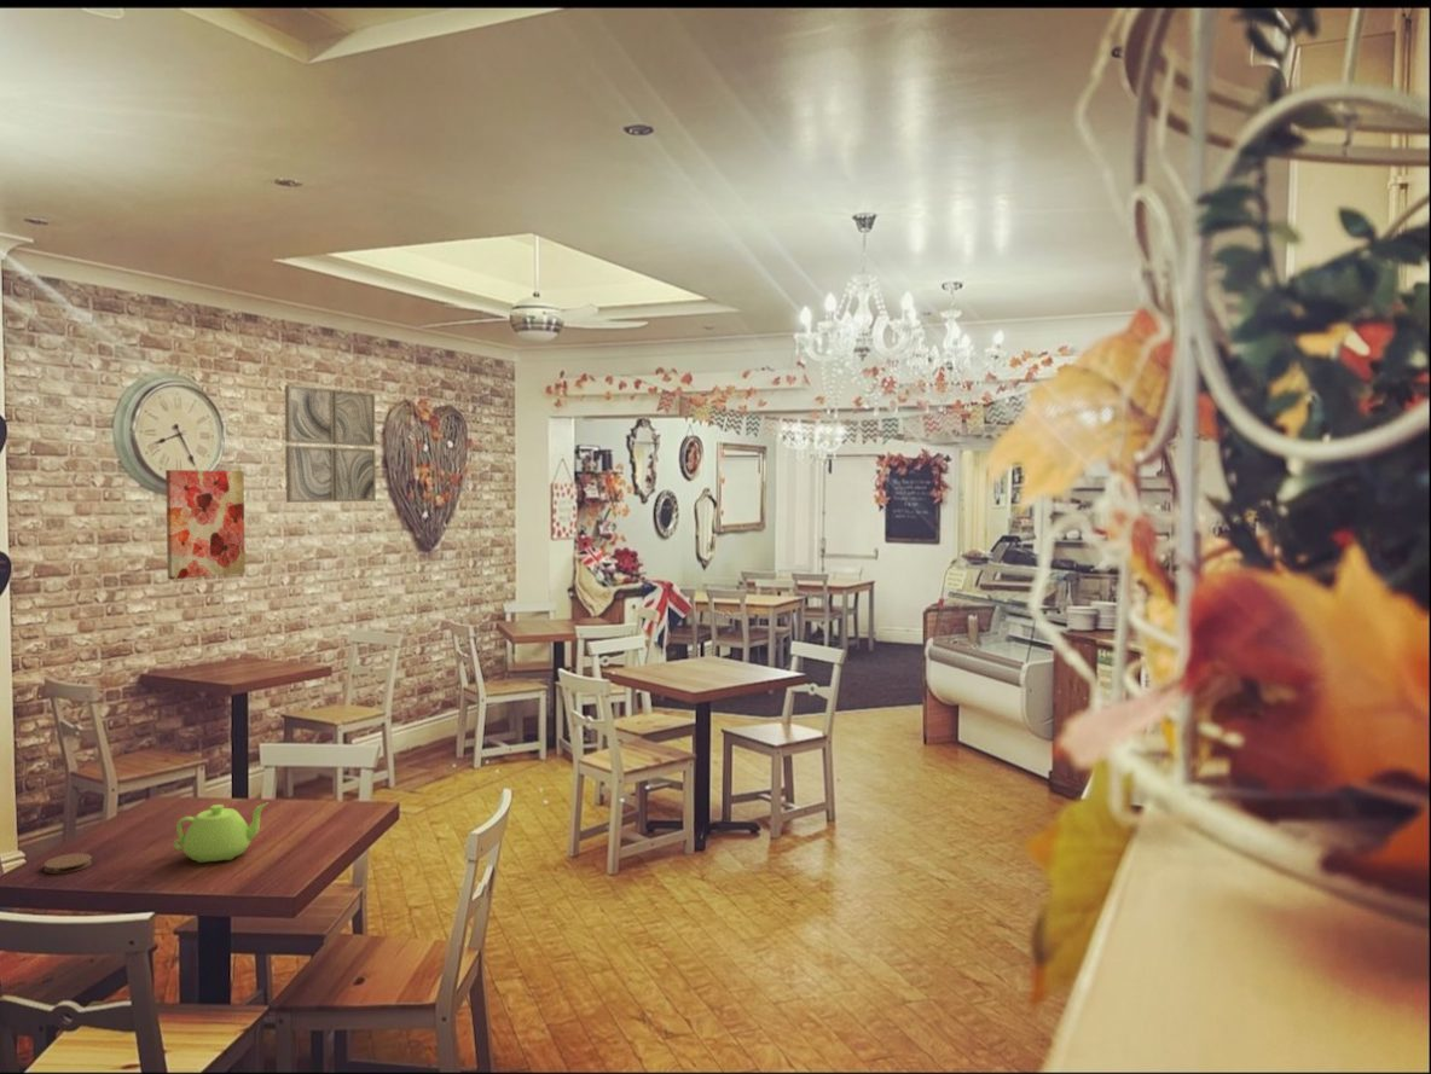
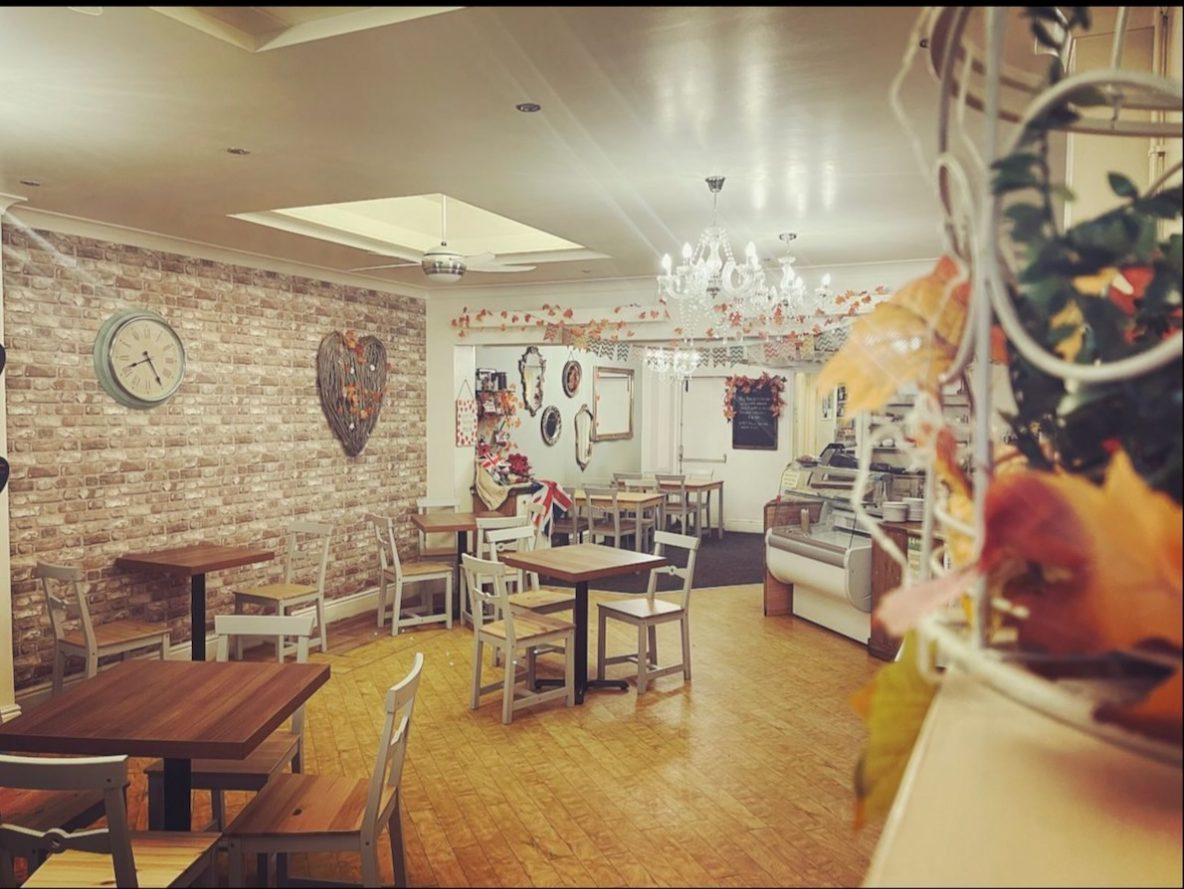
- teapot [173,802,268,864]
- wall art [284,384,377,504]
- wall art [164,469,247,581]
- coaster [42,852,93,875]
